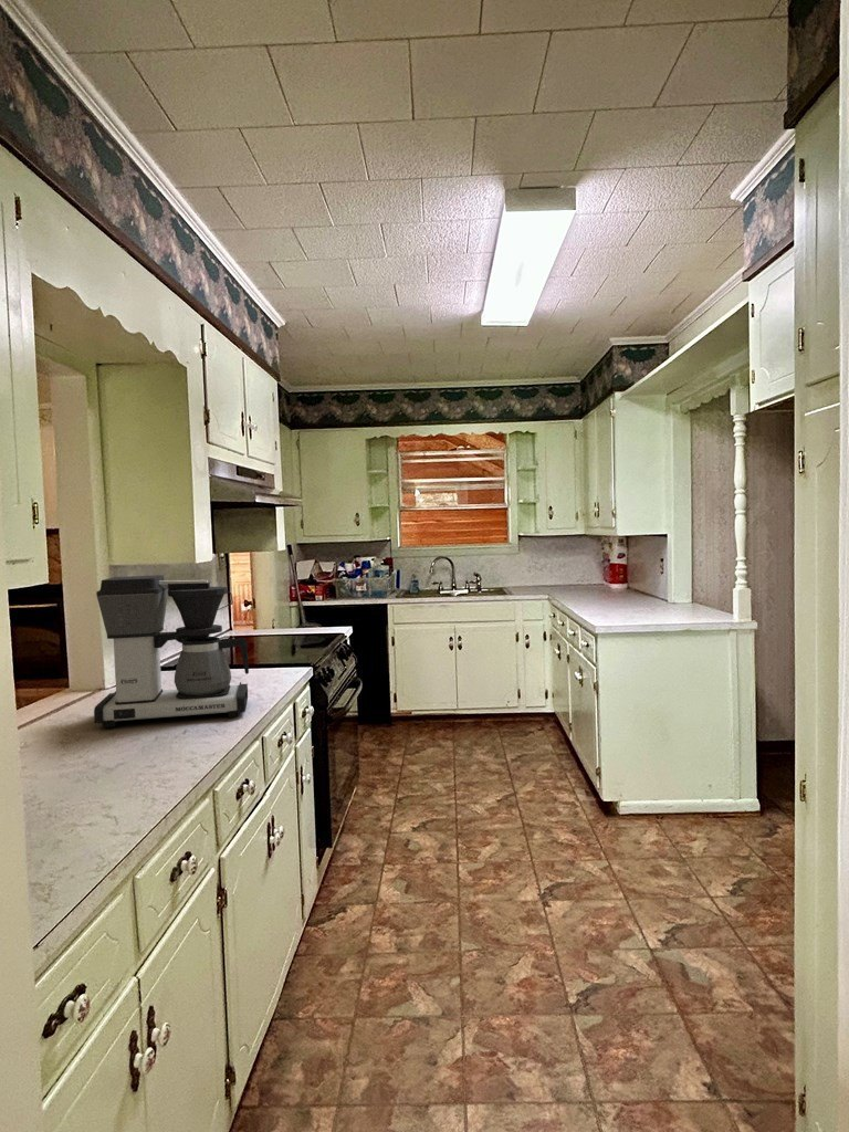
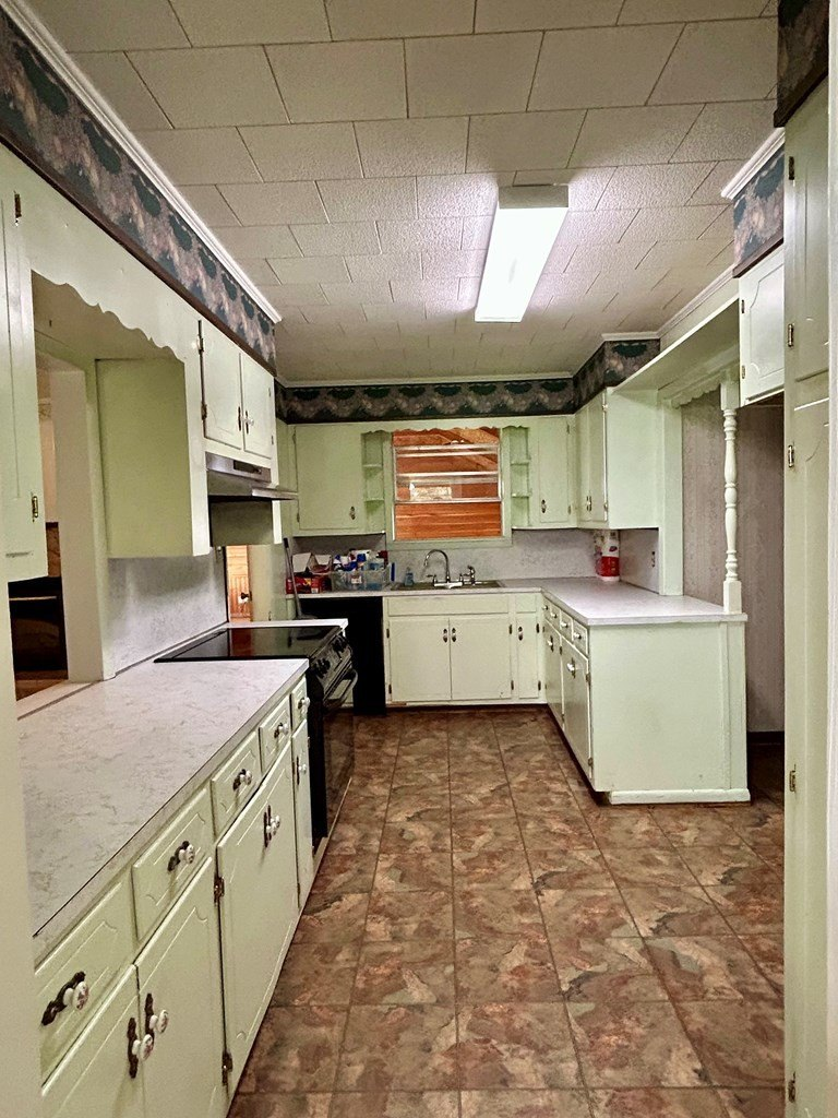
- coffee maker [93,574,250,729]
